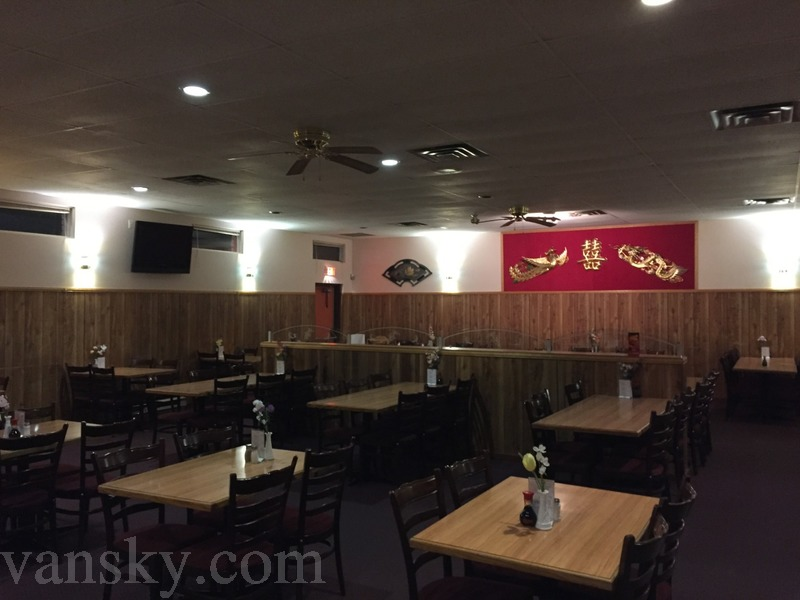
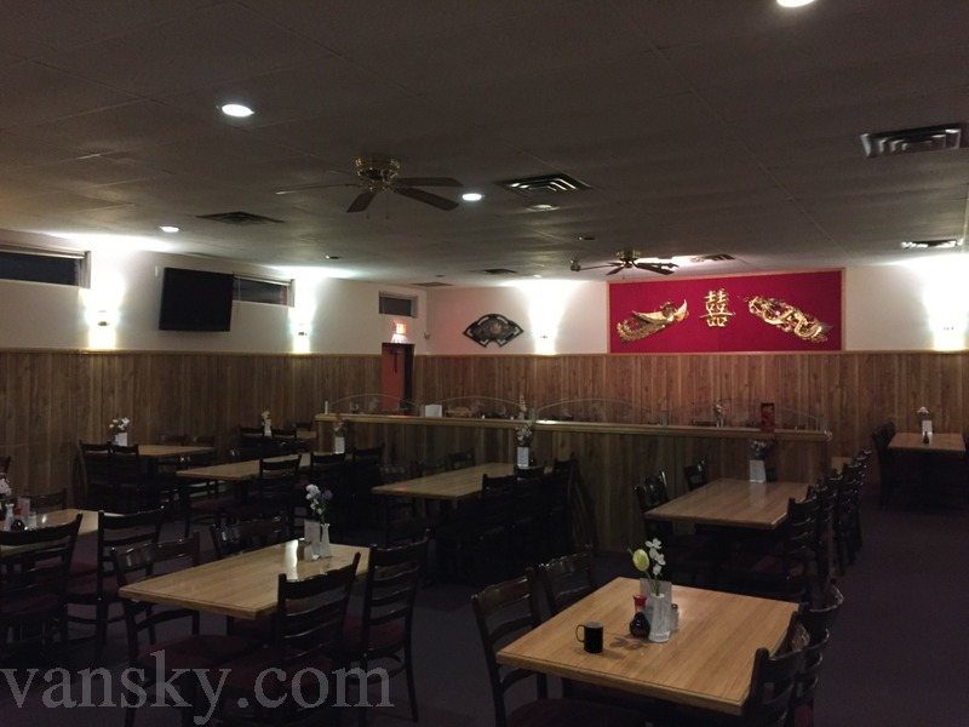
+ cup [574,620,604,653]
